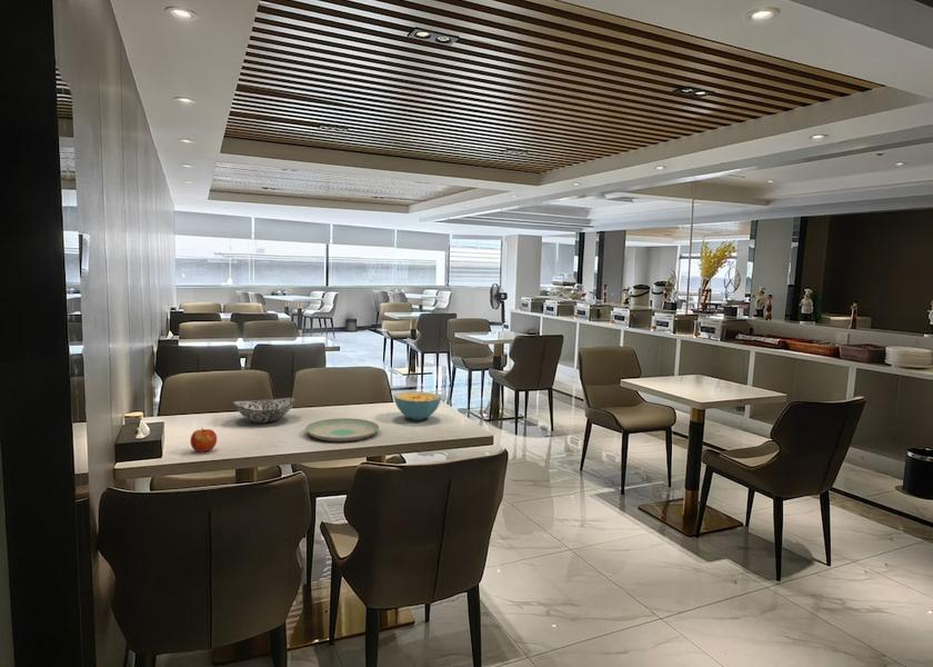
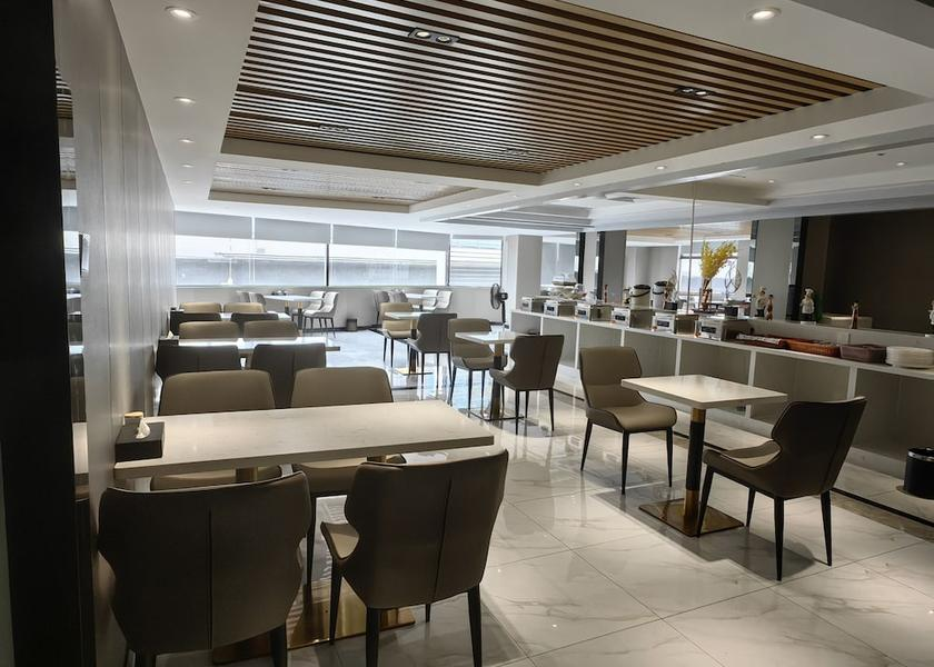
- cereal bowl [393,390,442,421]
- decorative bowl [232,397,297,424]
- plate [304,417,380,442]
- apple [189,427,218,454]
